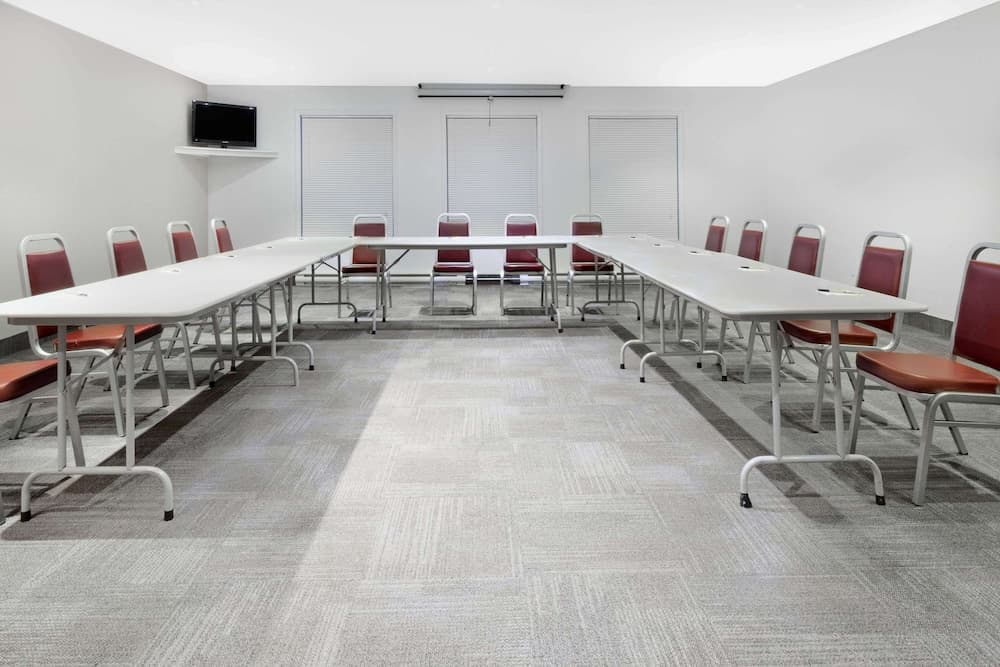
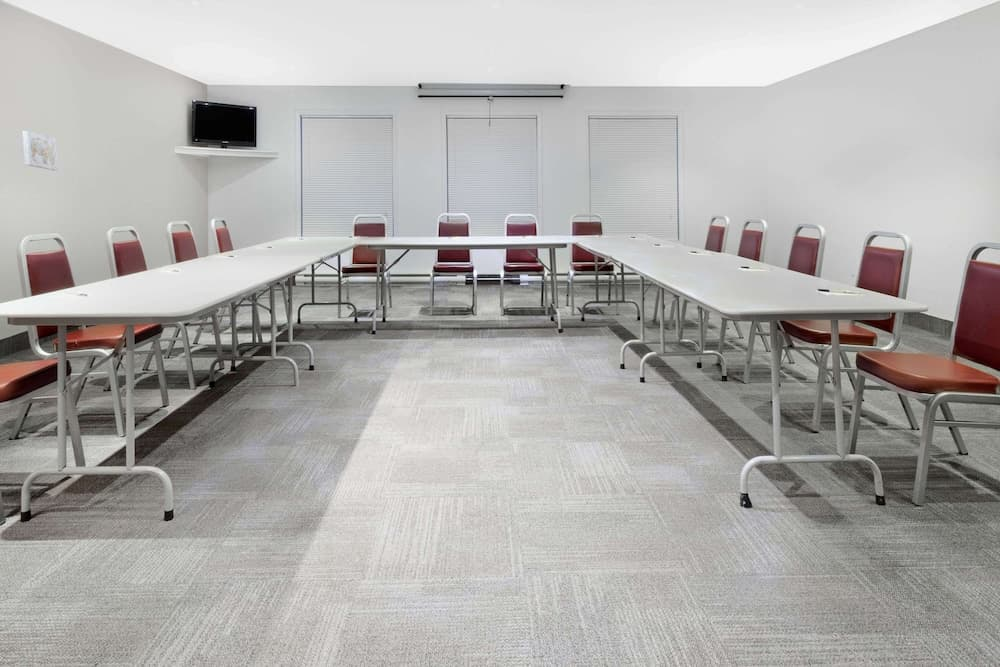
+ wall art [21,130,59,171]
